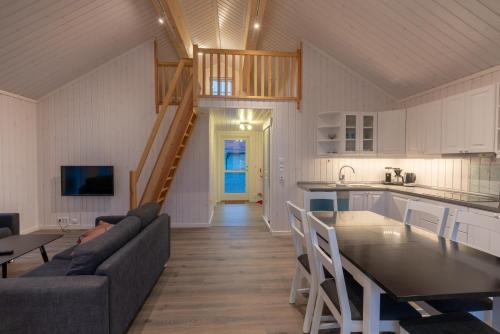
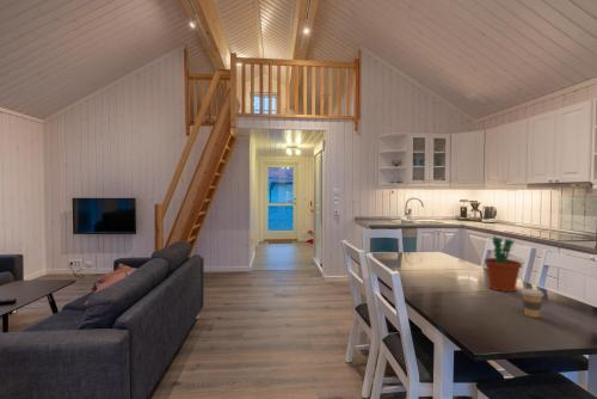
+ flower pot [484,234,523,293]
+ coffee cup [521,288,546,319]
